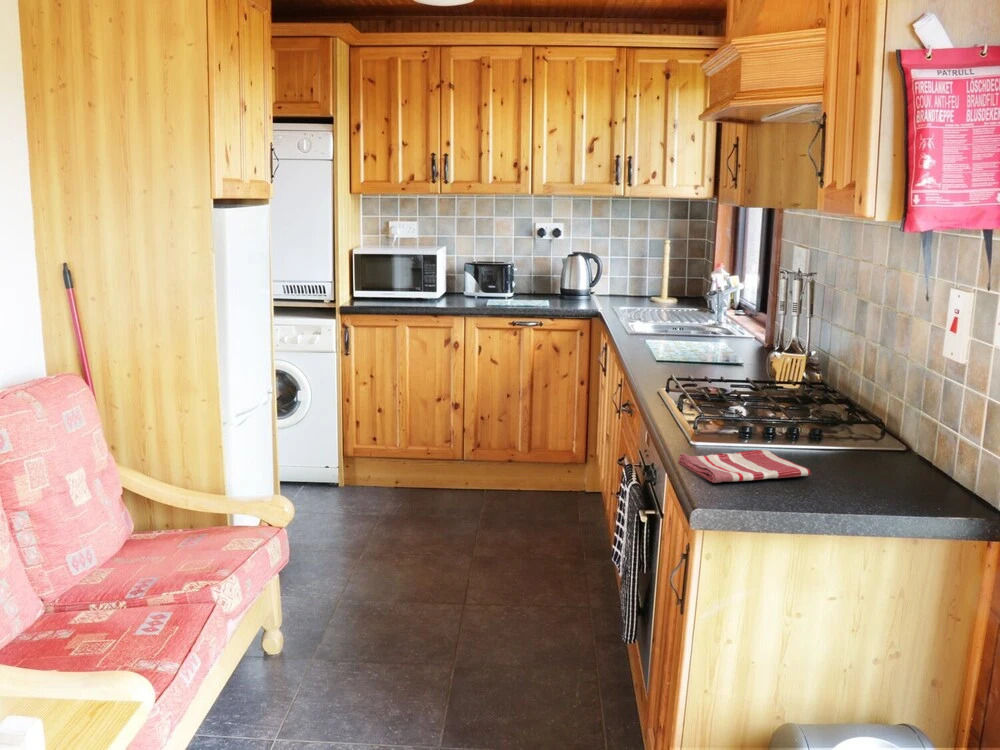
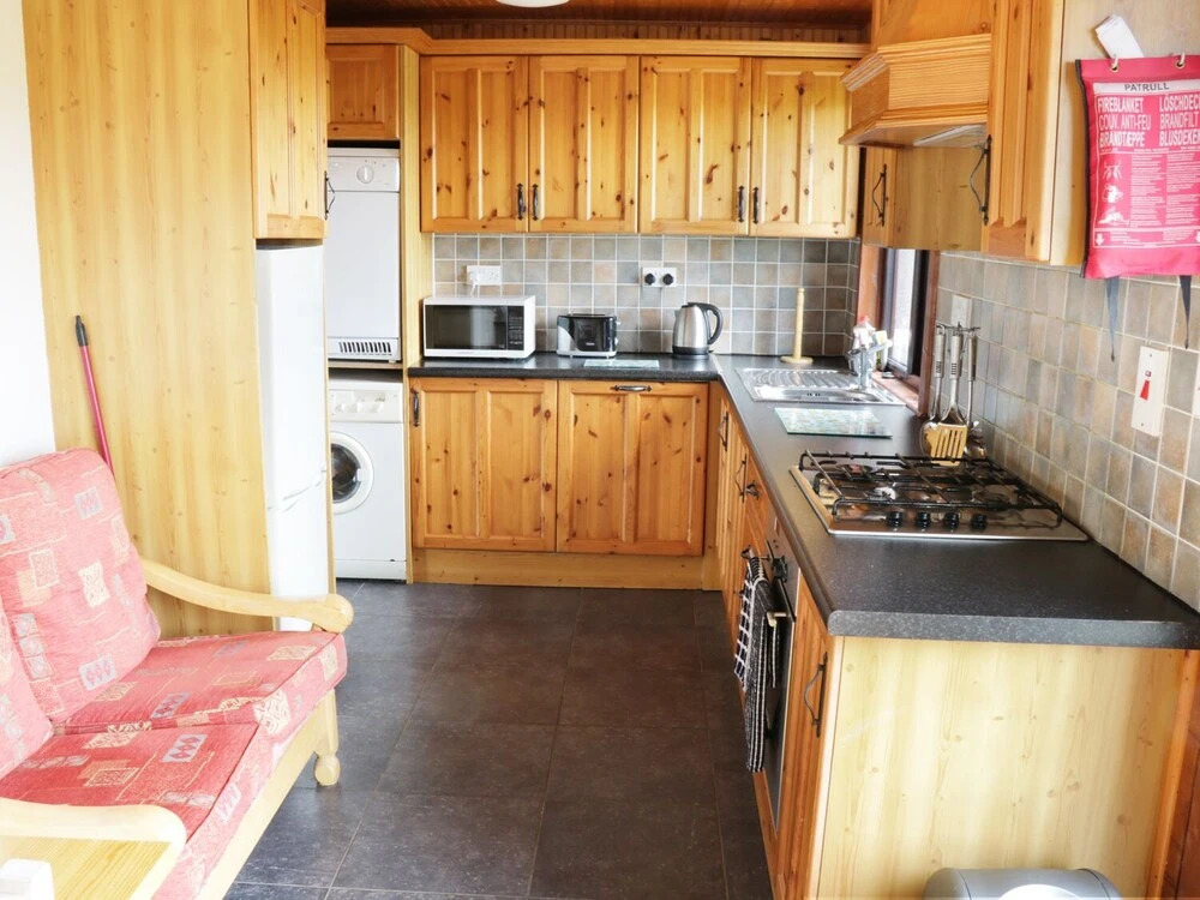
- dish towel [677,449,812,484]
